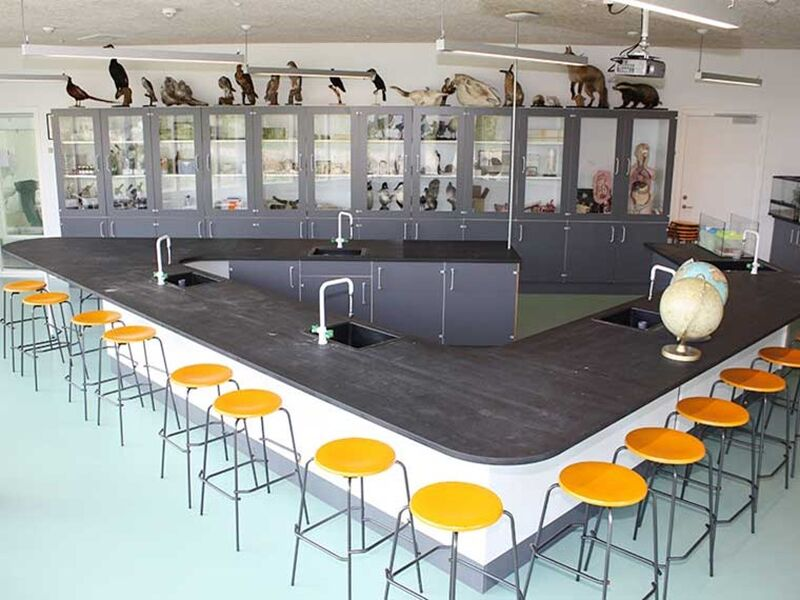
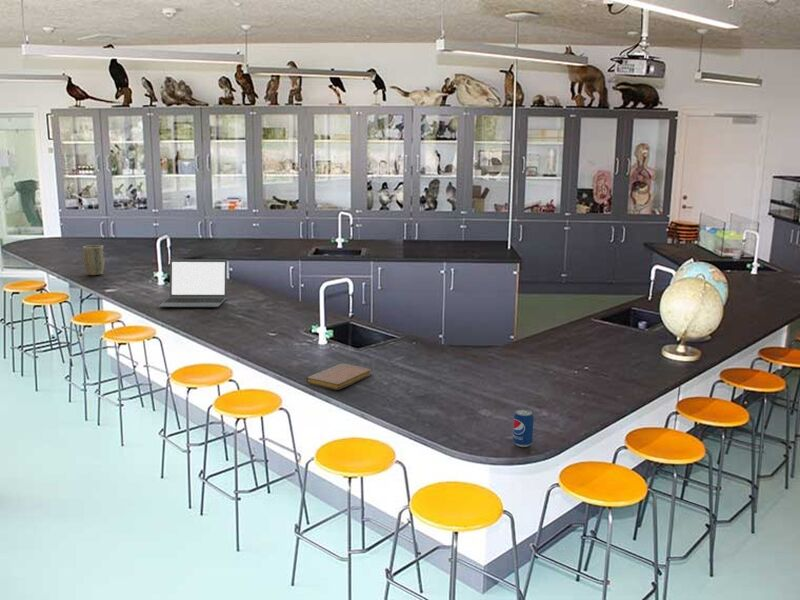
+ laptop [158,258,228,308]
+ notebook [305,362,372,391]
+ beverage can [512,408,535,448]
+ plant pot [82,244,106,276]
